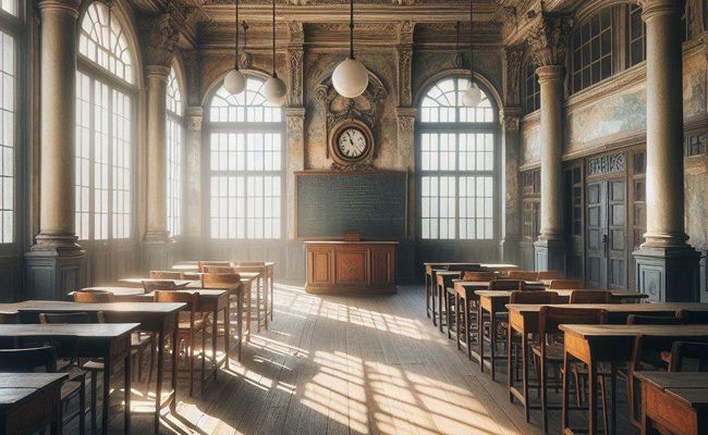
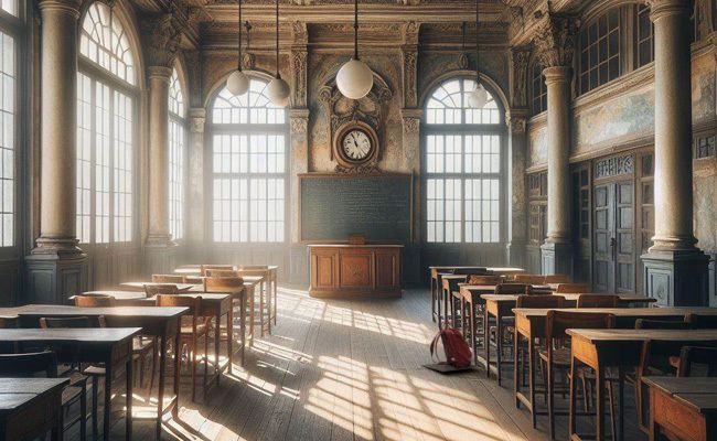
+ backpack [420,320,482,373]
